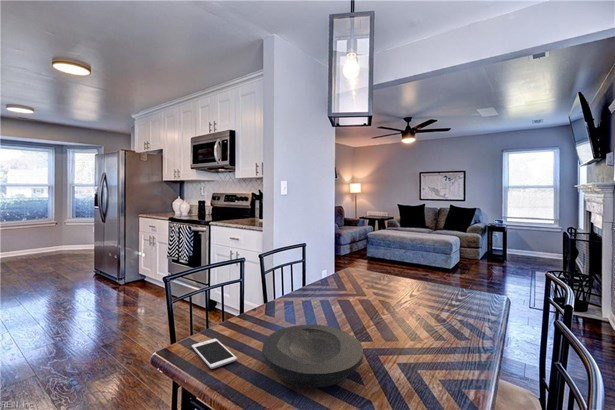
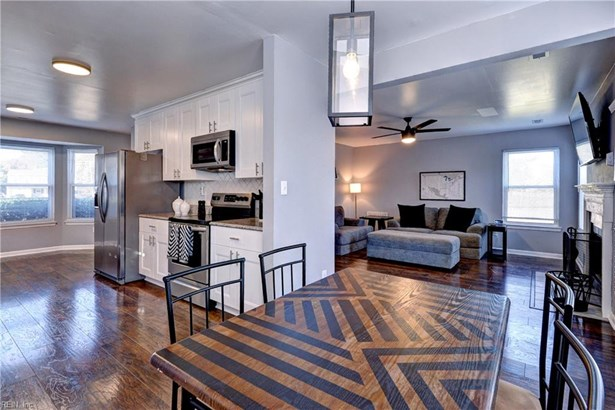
- plate [261,324,364,389]
- cell phone [191,338,238,370]
